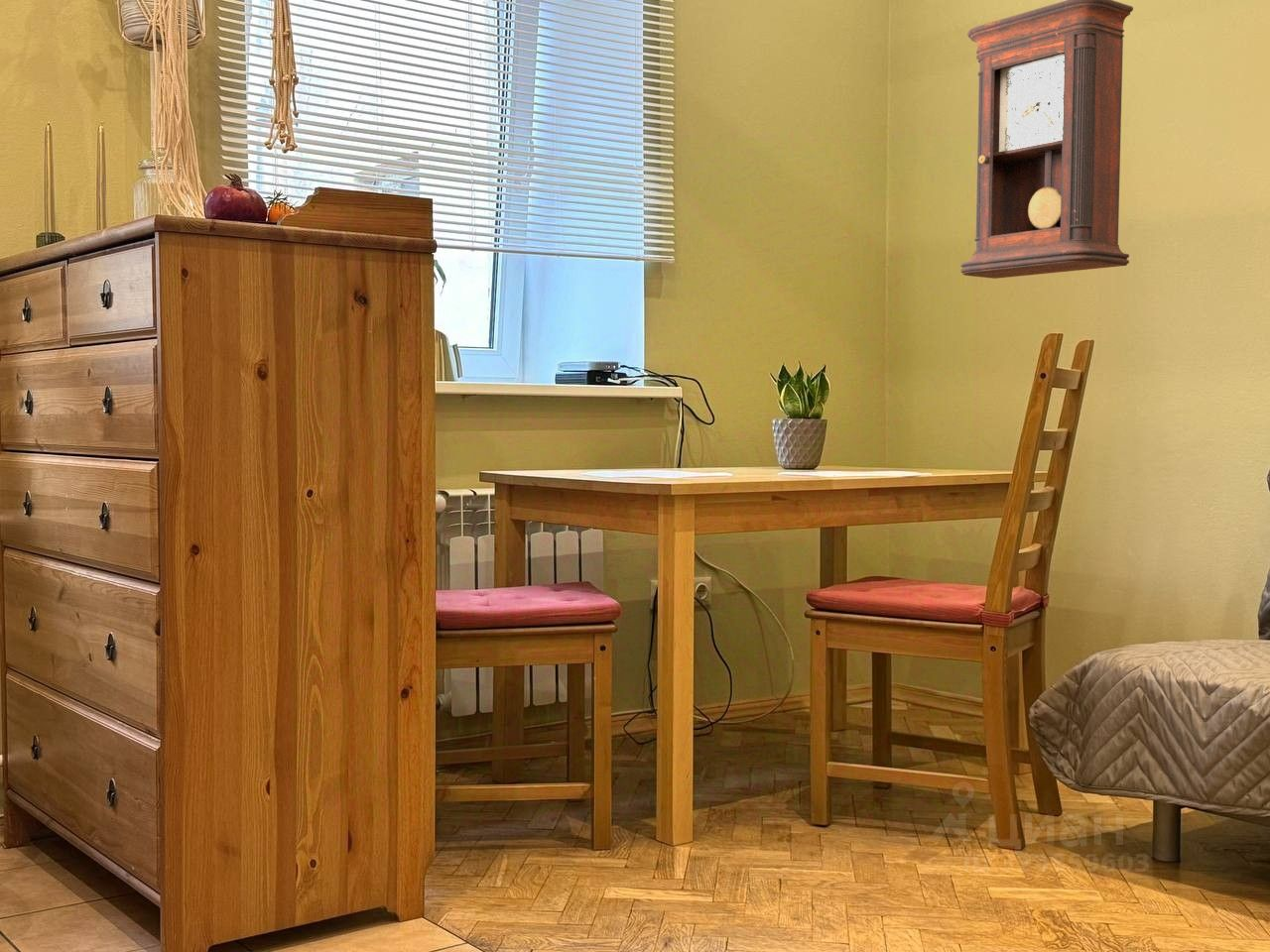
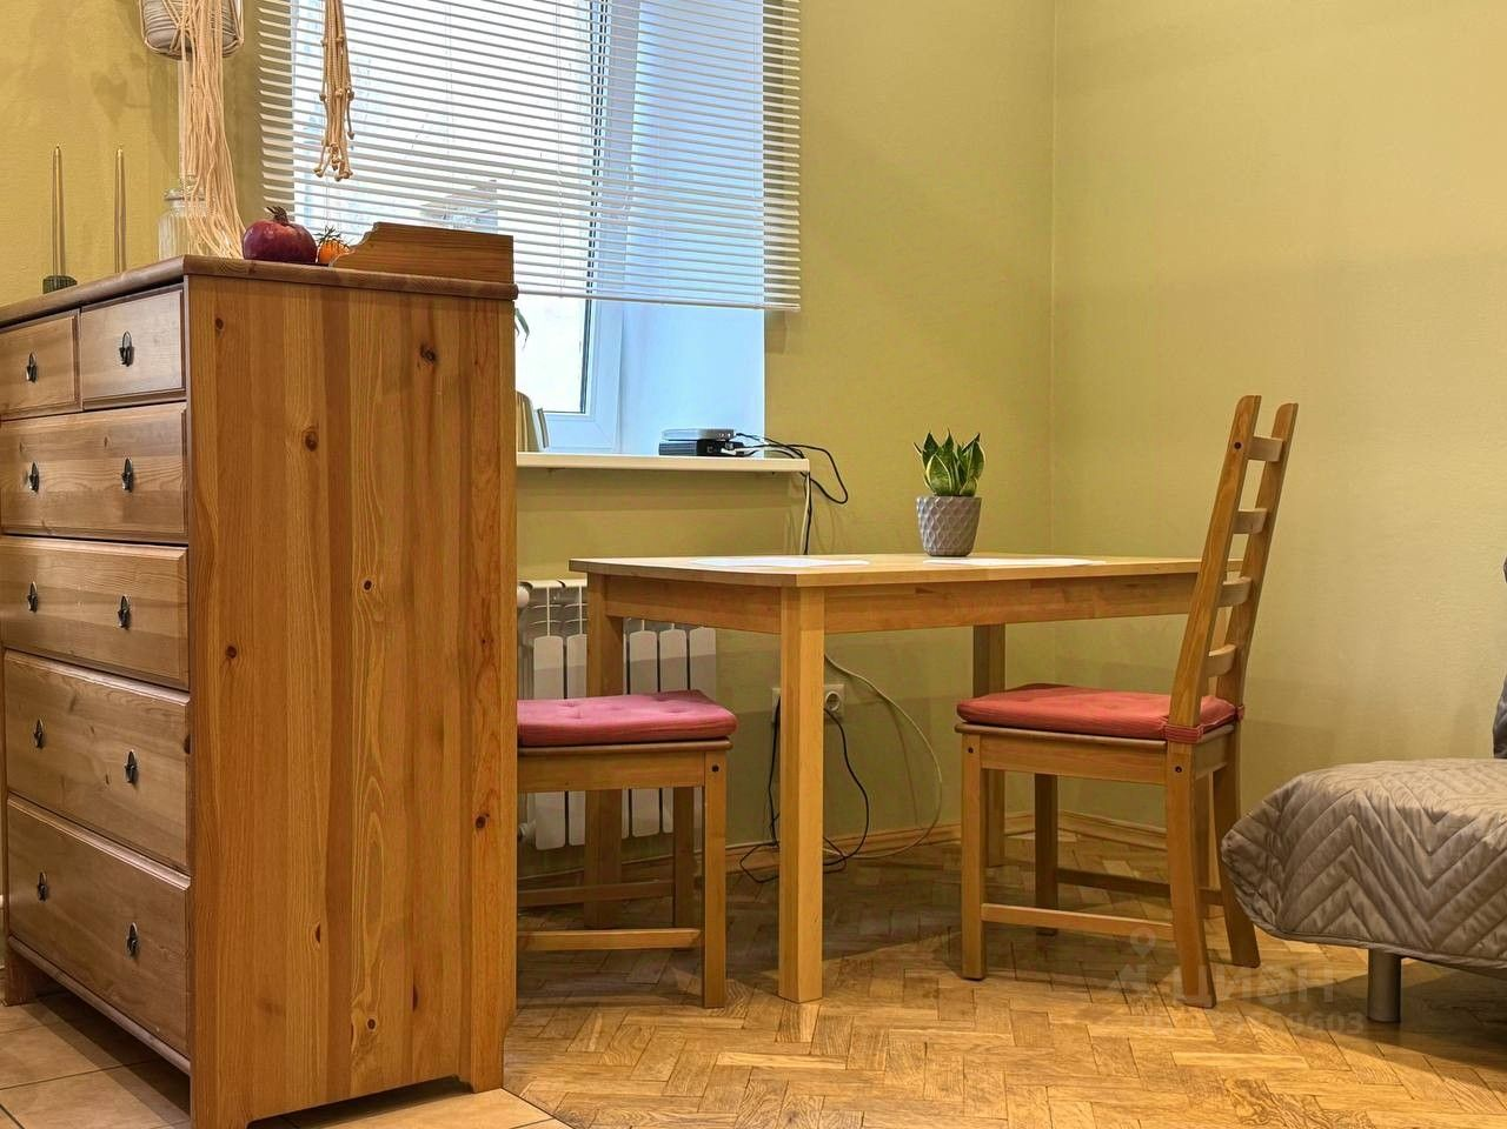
- pendulum clock [959,0,1134,280]
